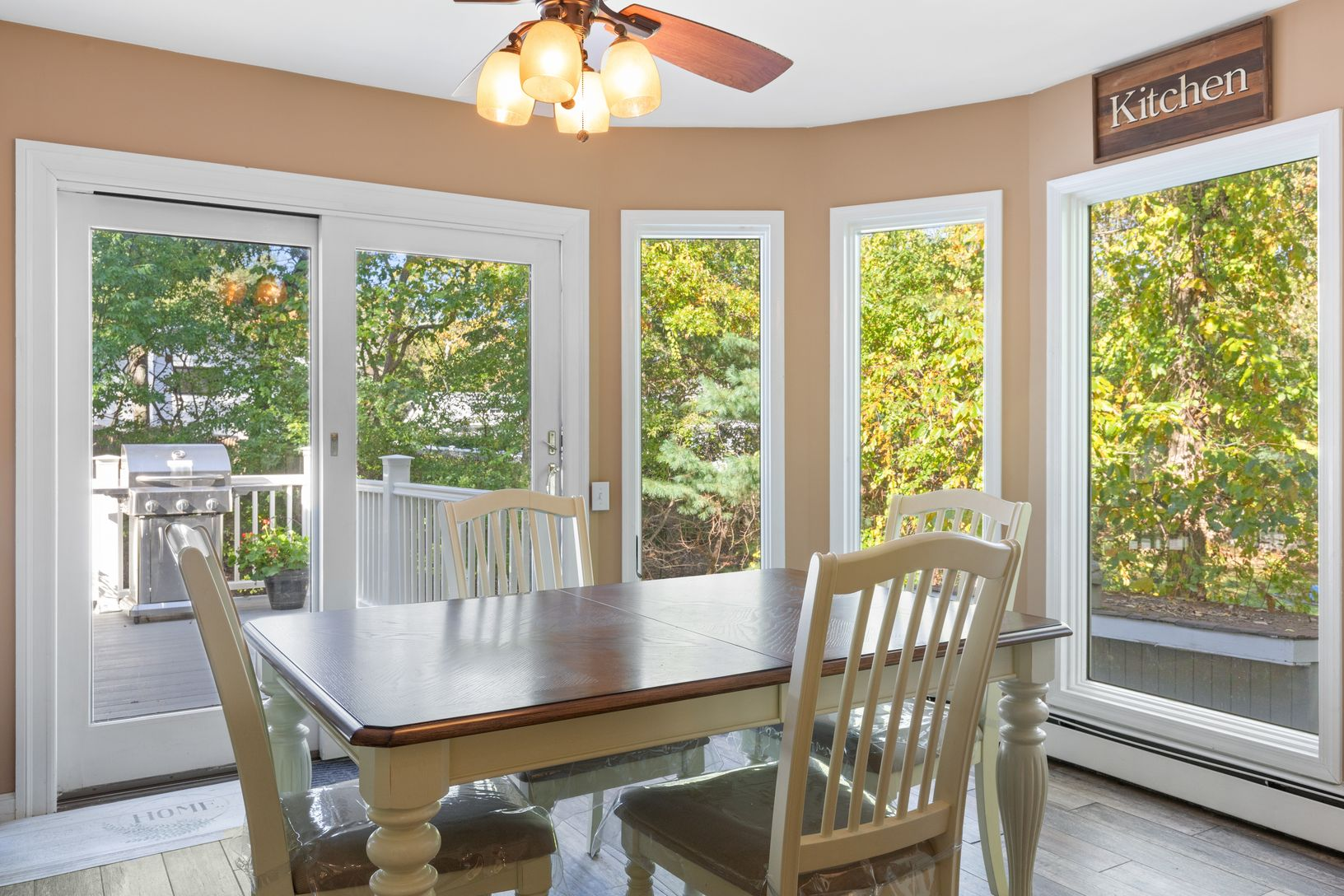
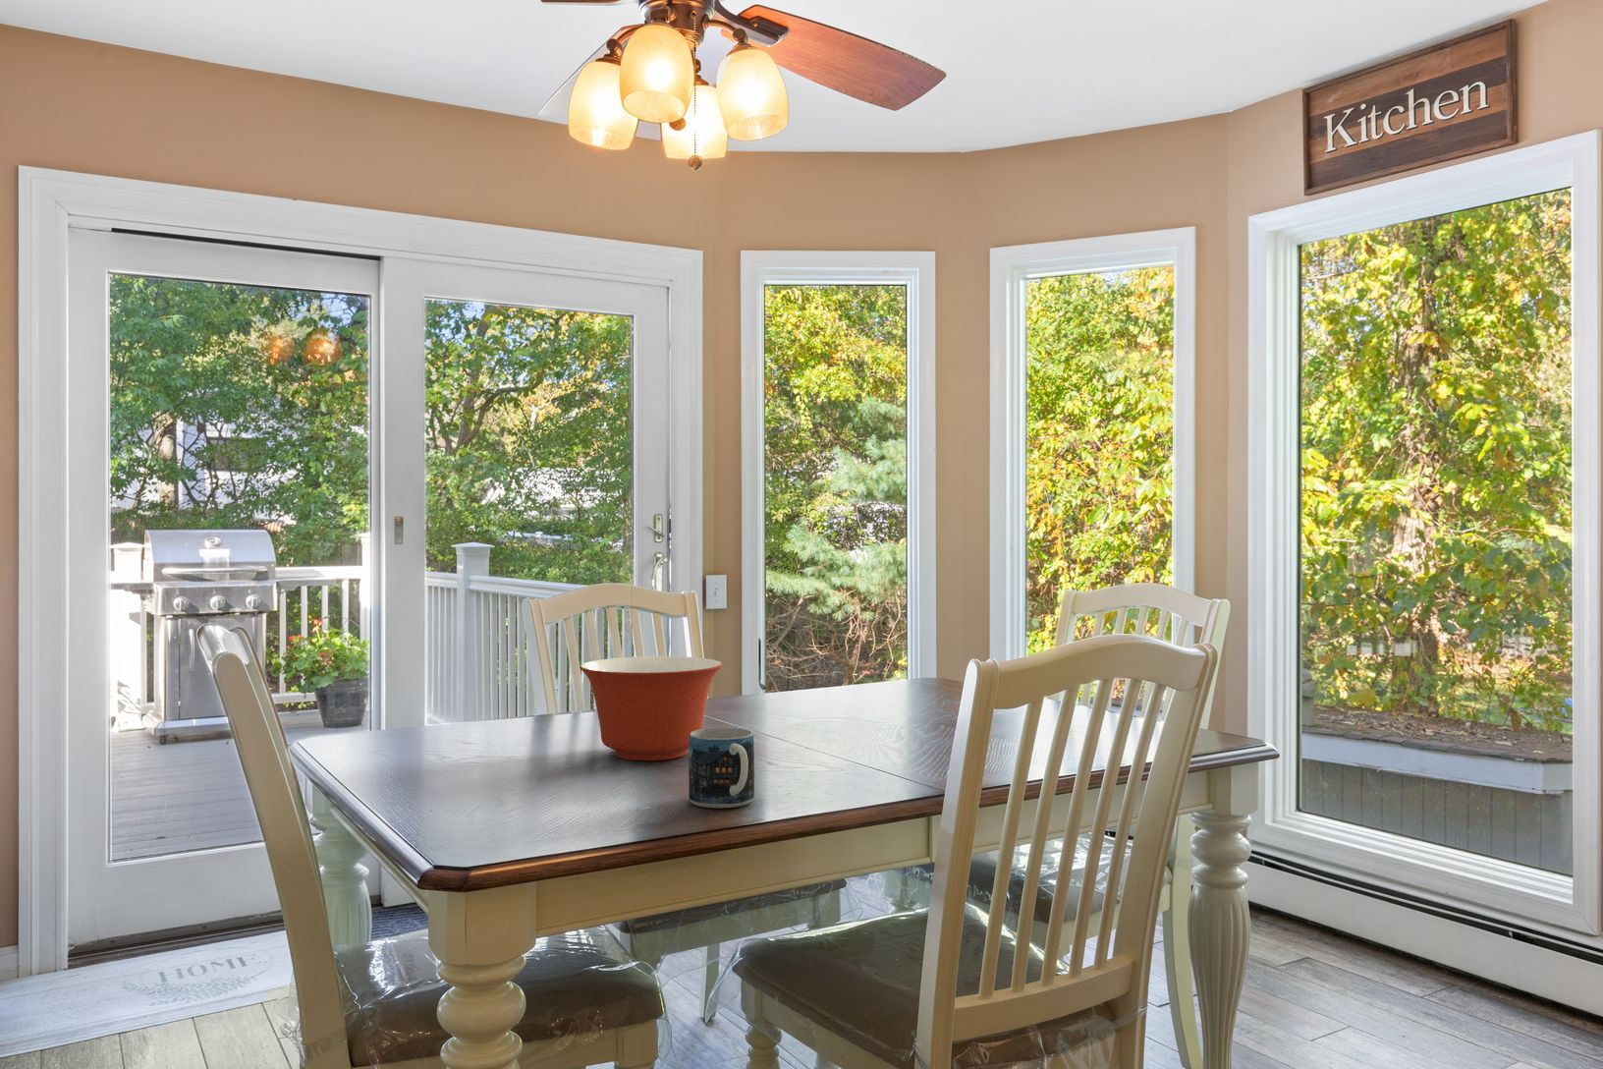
+ mug [687,727,755,809]
+ mixing bowl [578,655,723,761]
